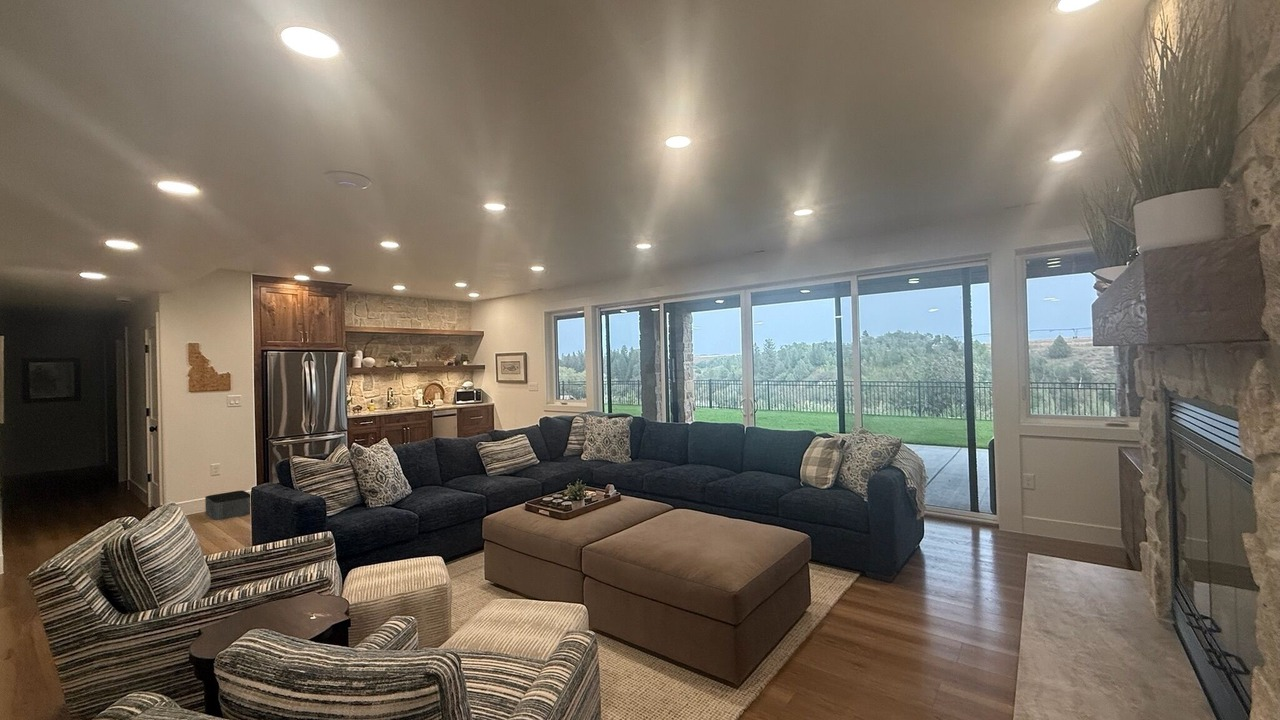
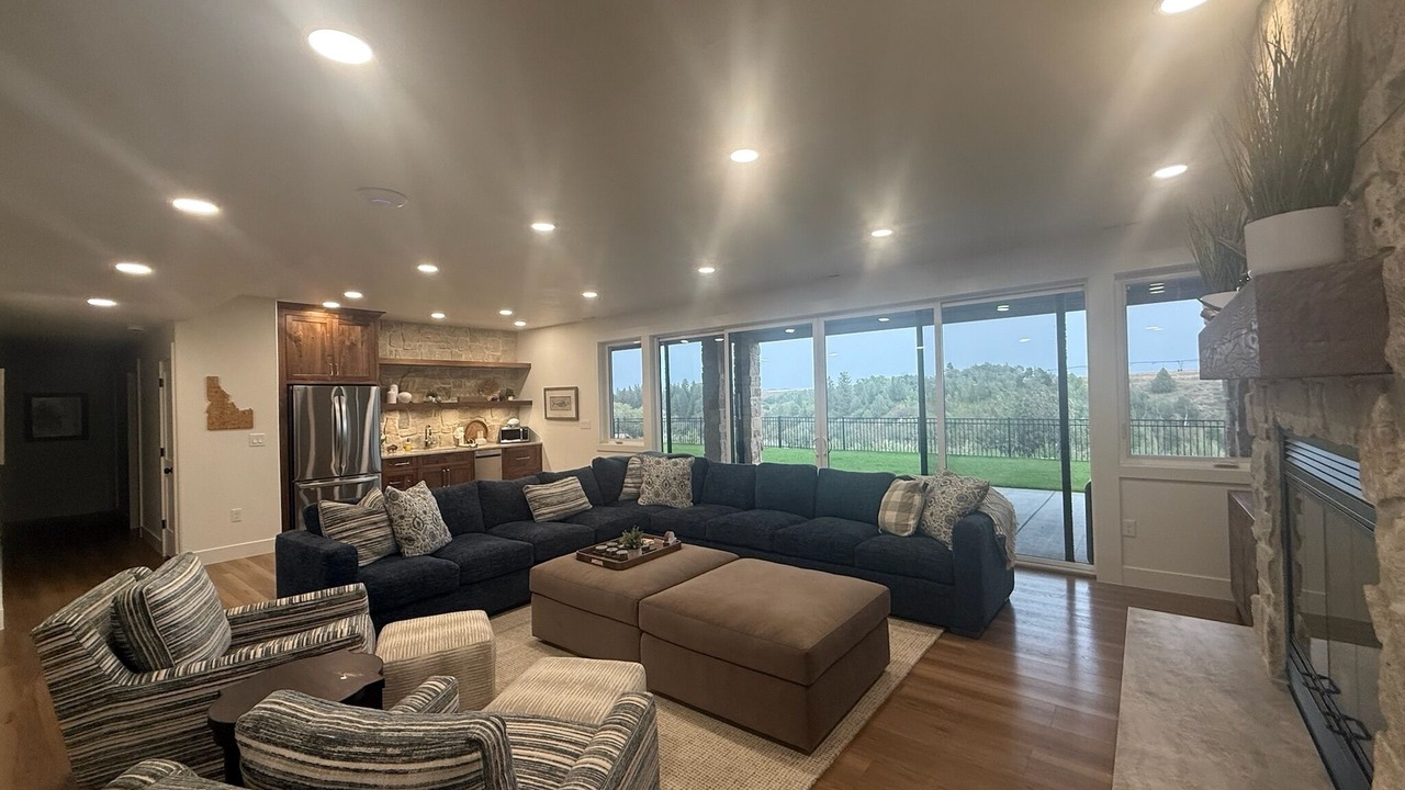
- storage bin [204,490,251,521]
